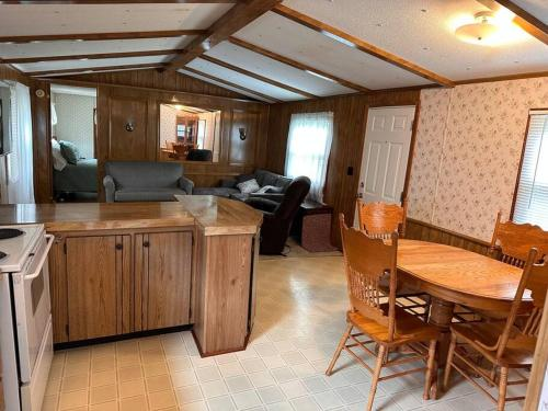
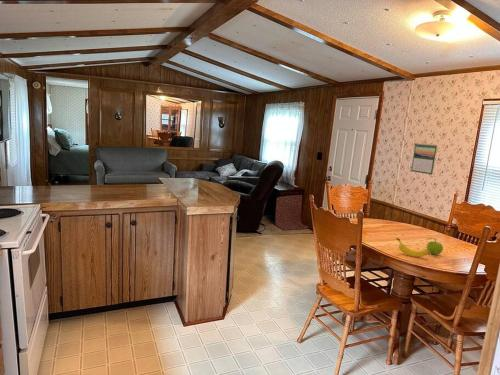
+ calendar [410,142,438,175]
+ banana [395,237,429,258]
+ fruit [426,237,444,256]
